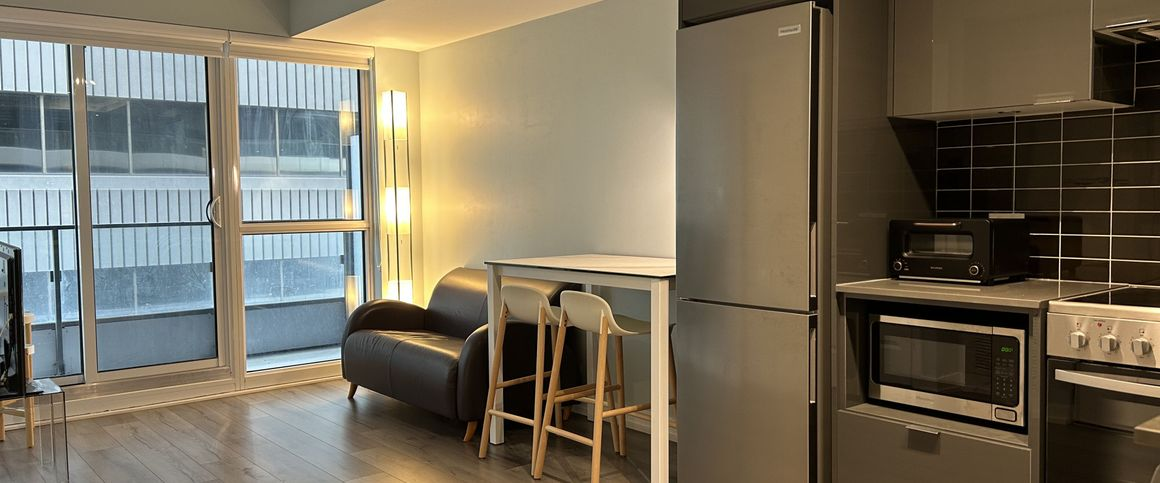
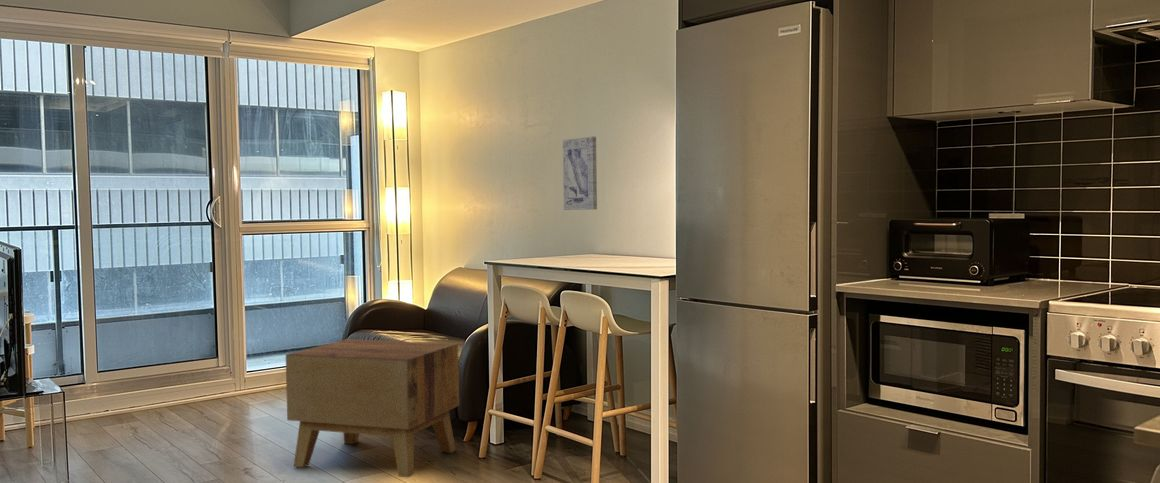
+ wall art [562,135,598,211]
+ side table [285,338,460,478]
